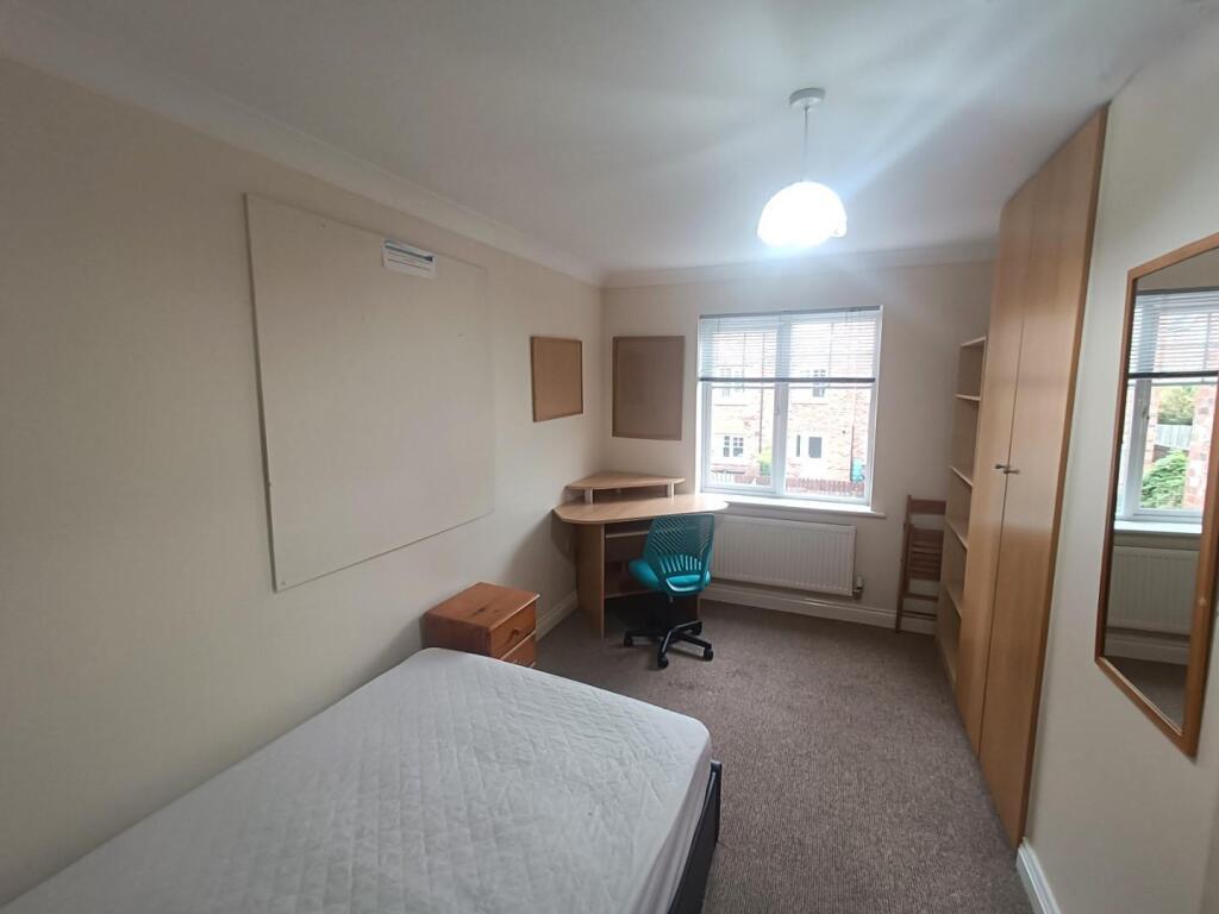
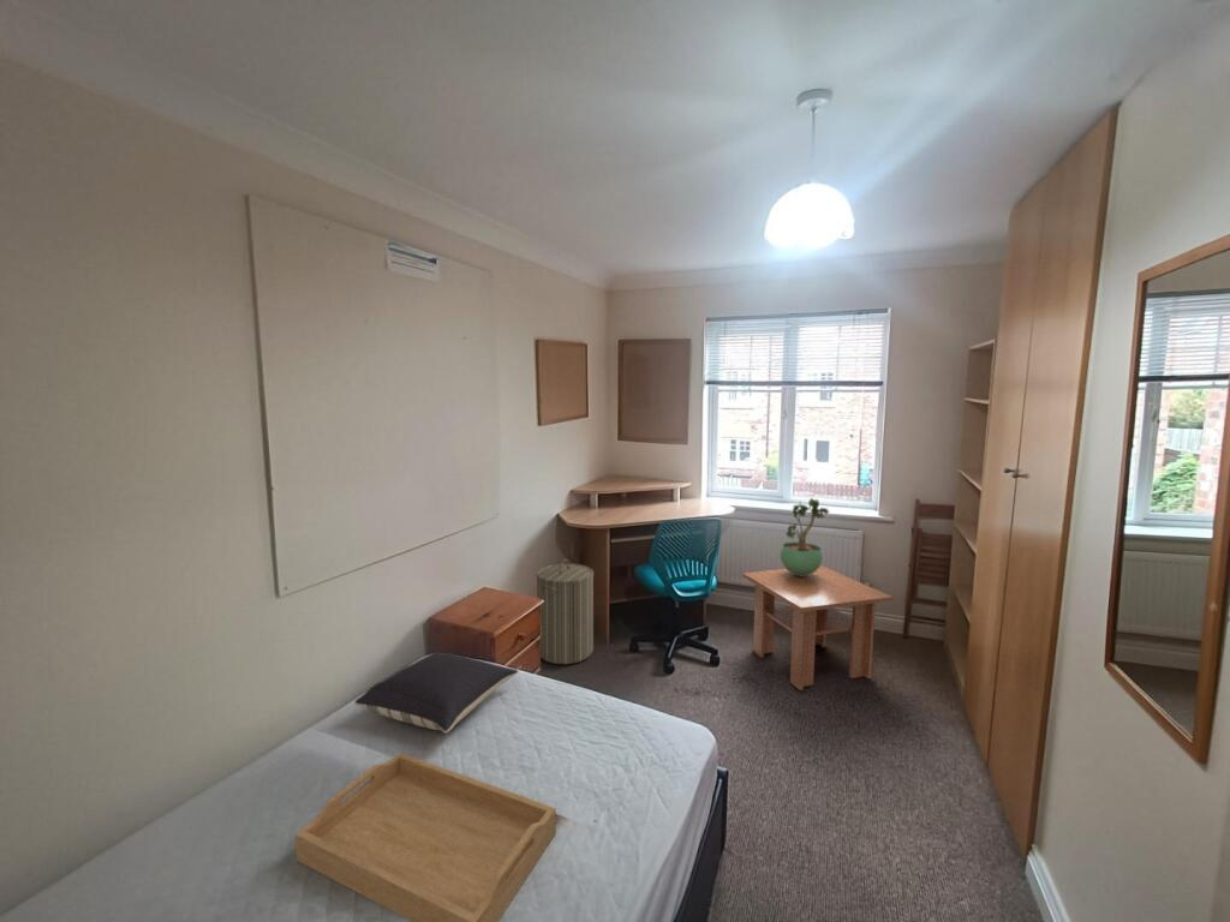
+ pillow [354,649,519,735]
+ potted plant [780,496,830,576]
+ serving tray [294,752,557,922]
+ coffee table [741,564,894,692]
+ laundry hamper [536,558,595,665]
